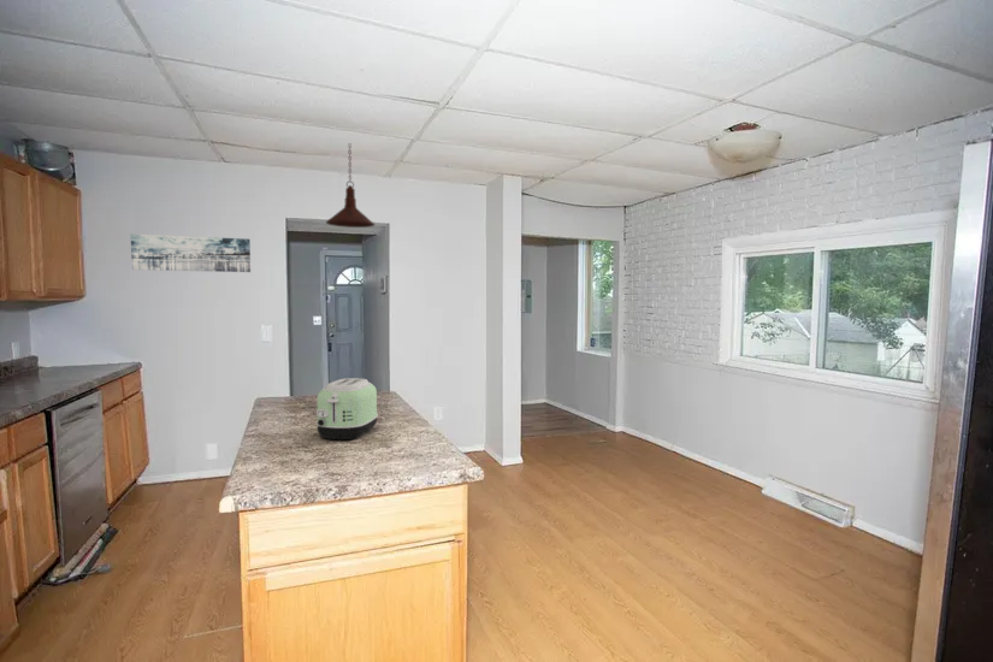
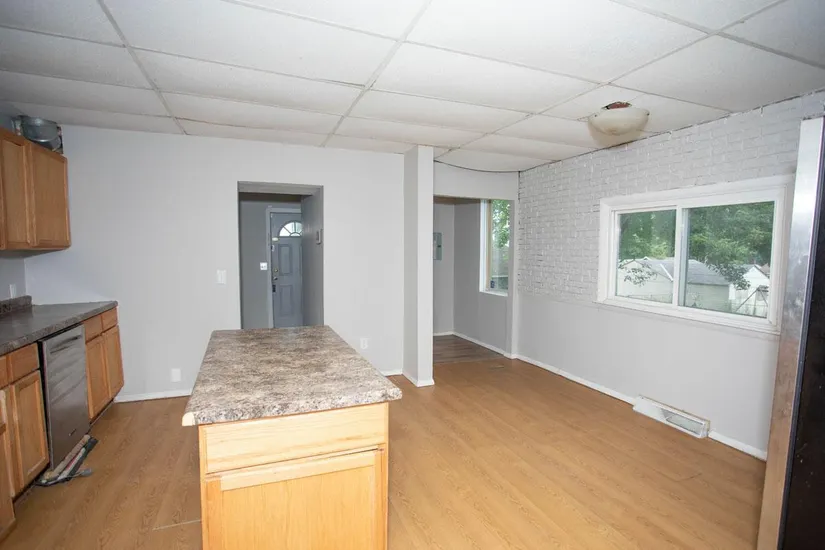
- pendant light [325,142,376,229]
- toaster [315,377,379,441]
- wall art [130,232,252,273]
